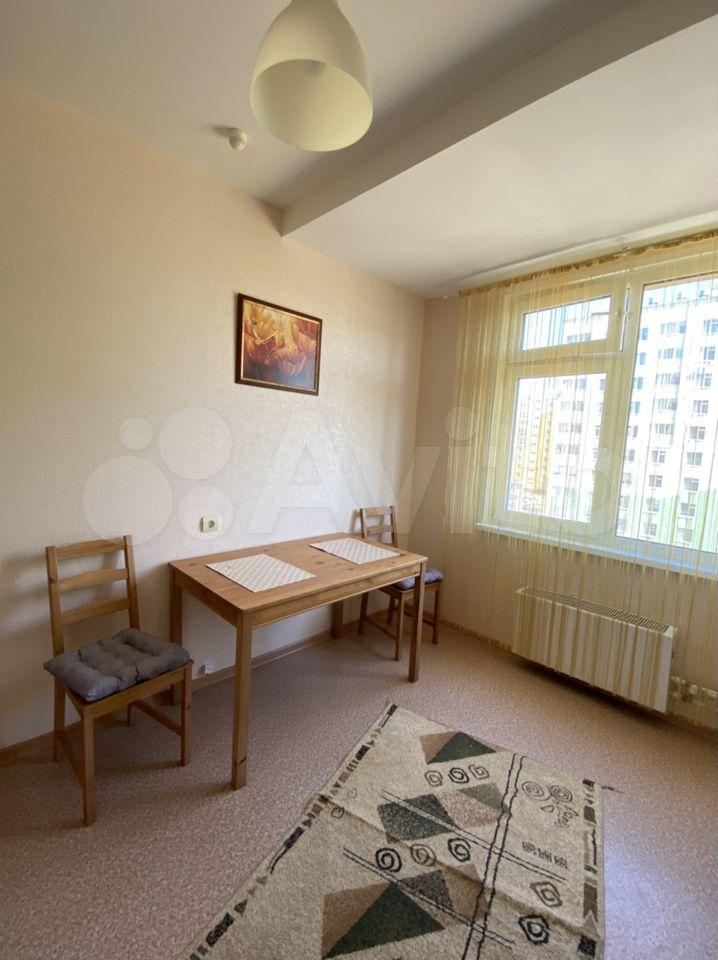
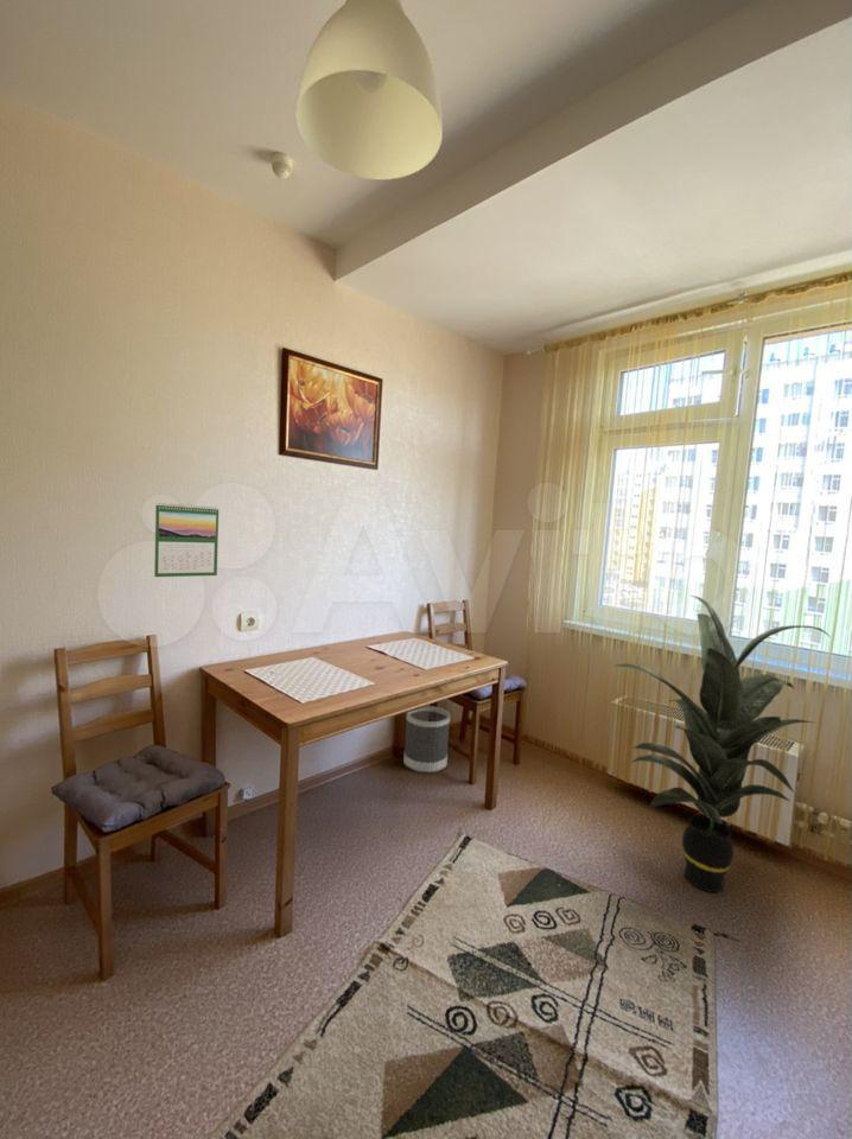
+ calendar [153,502,220,578]
+ wastebasket [402,705,451,774]
+ indoor plant [615,594,832,893]
